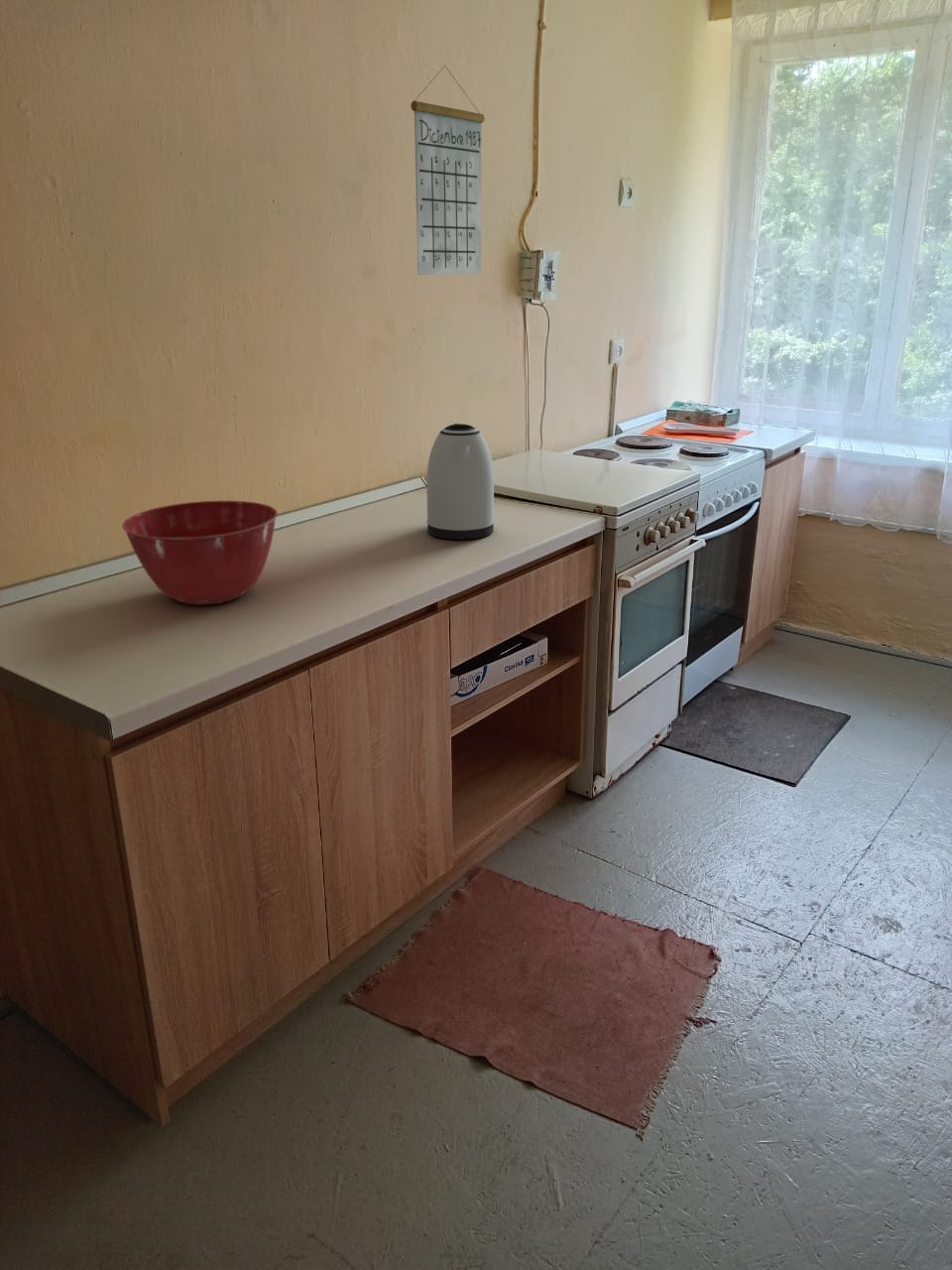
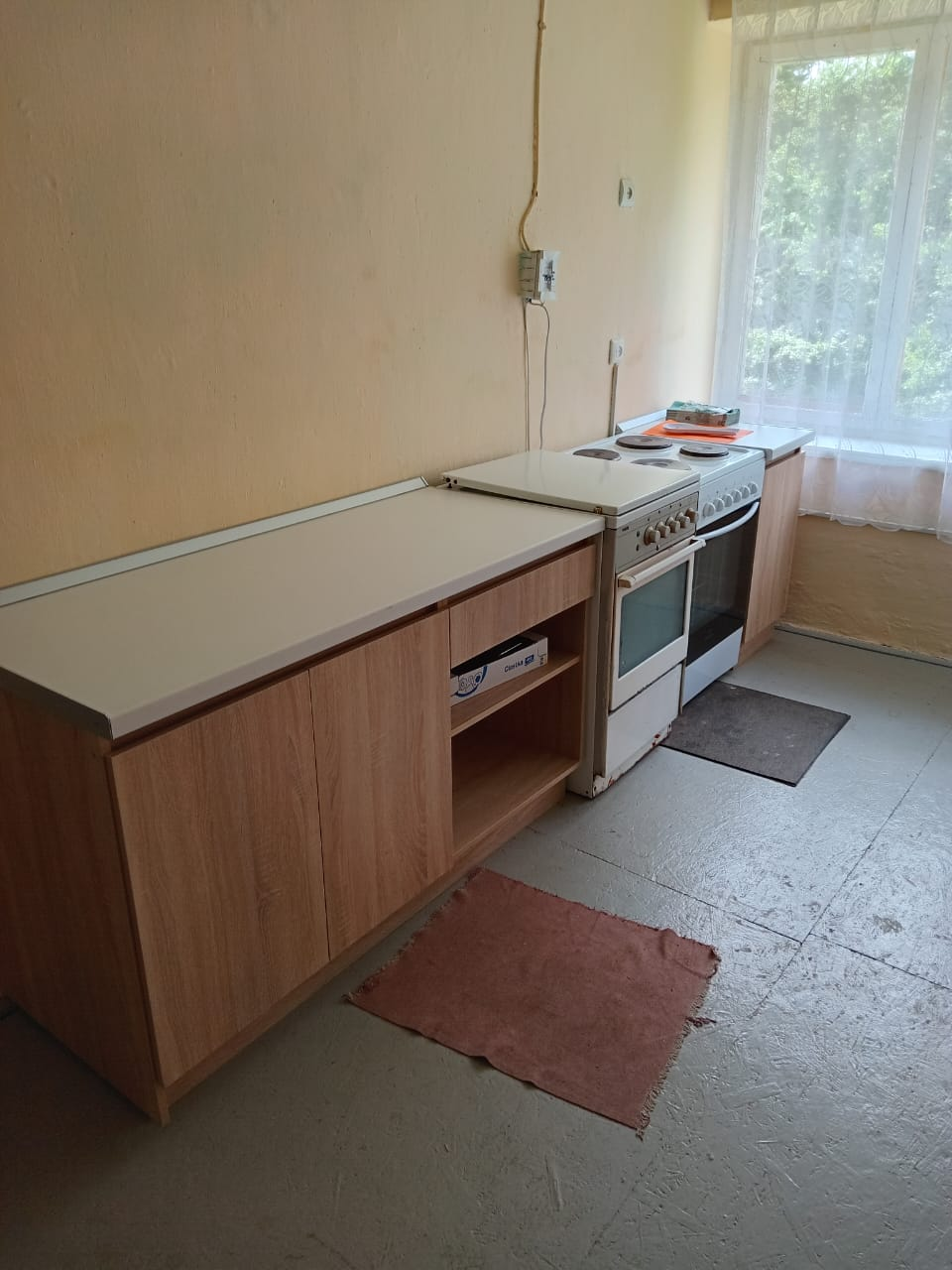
- mixing bowl [121,500,279,606]
- kettle [425,423,495,541]
- calendar [411,64,486,276]
